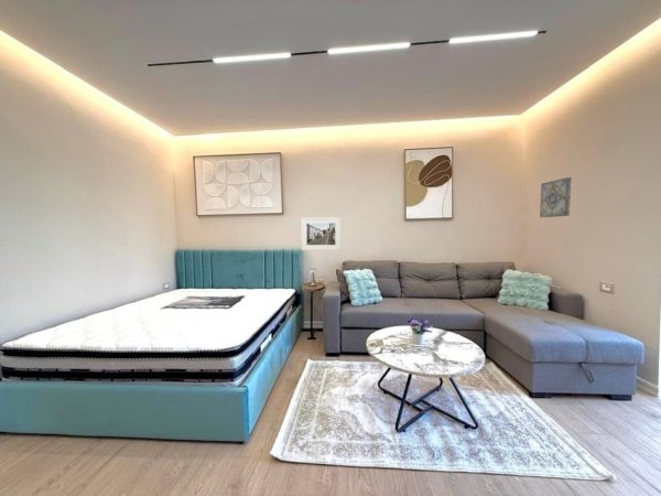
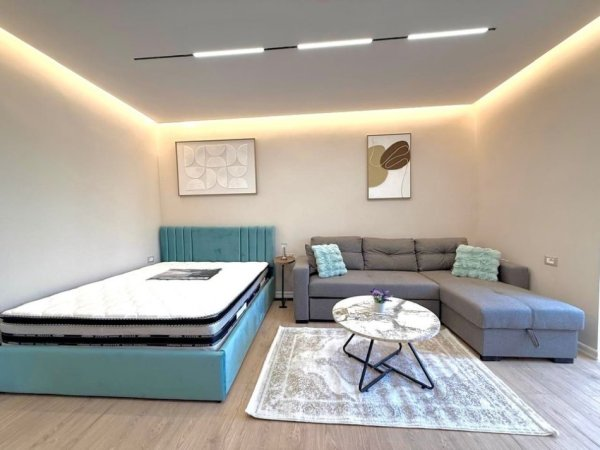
- wall art [539,176,572,218]
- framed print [300,217,342,251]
